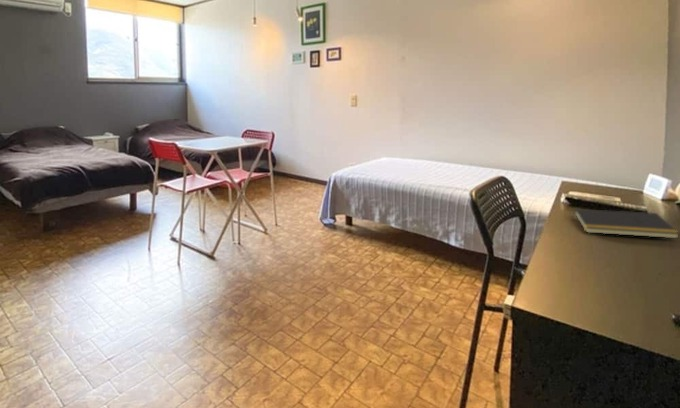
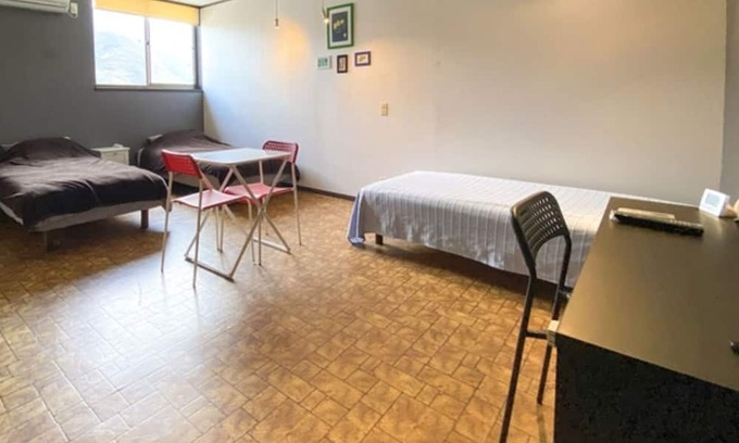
- notepad [571,208,680,239]
